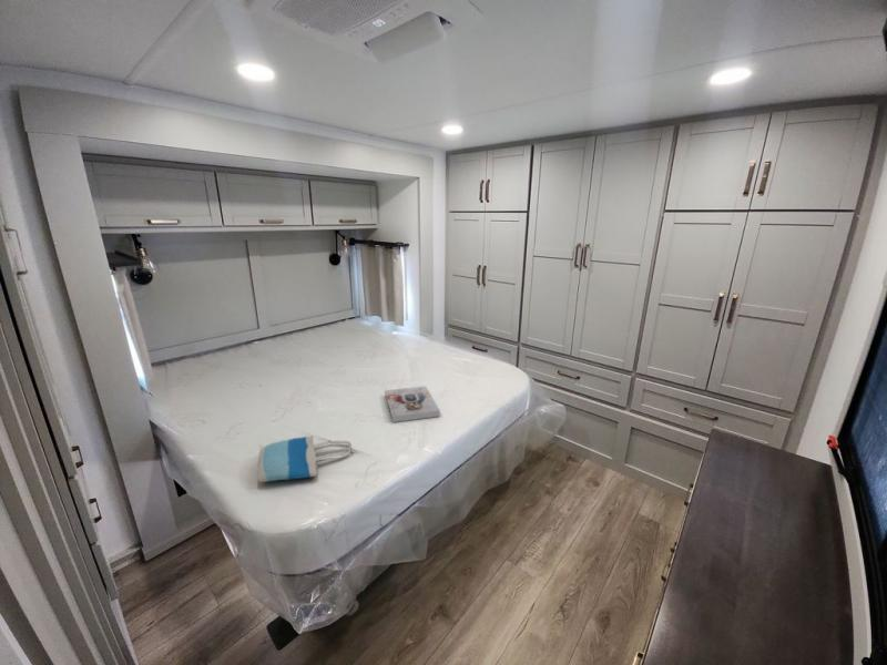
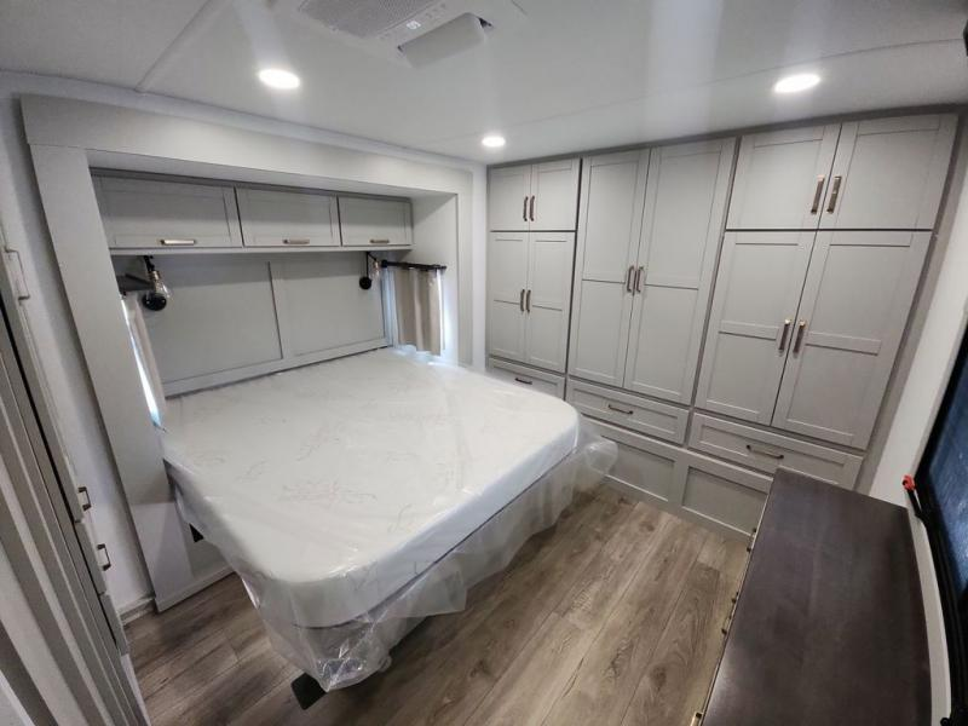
- book [384,385,441,423]
- tote bag [256,434,353,483]
